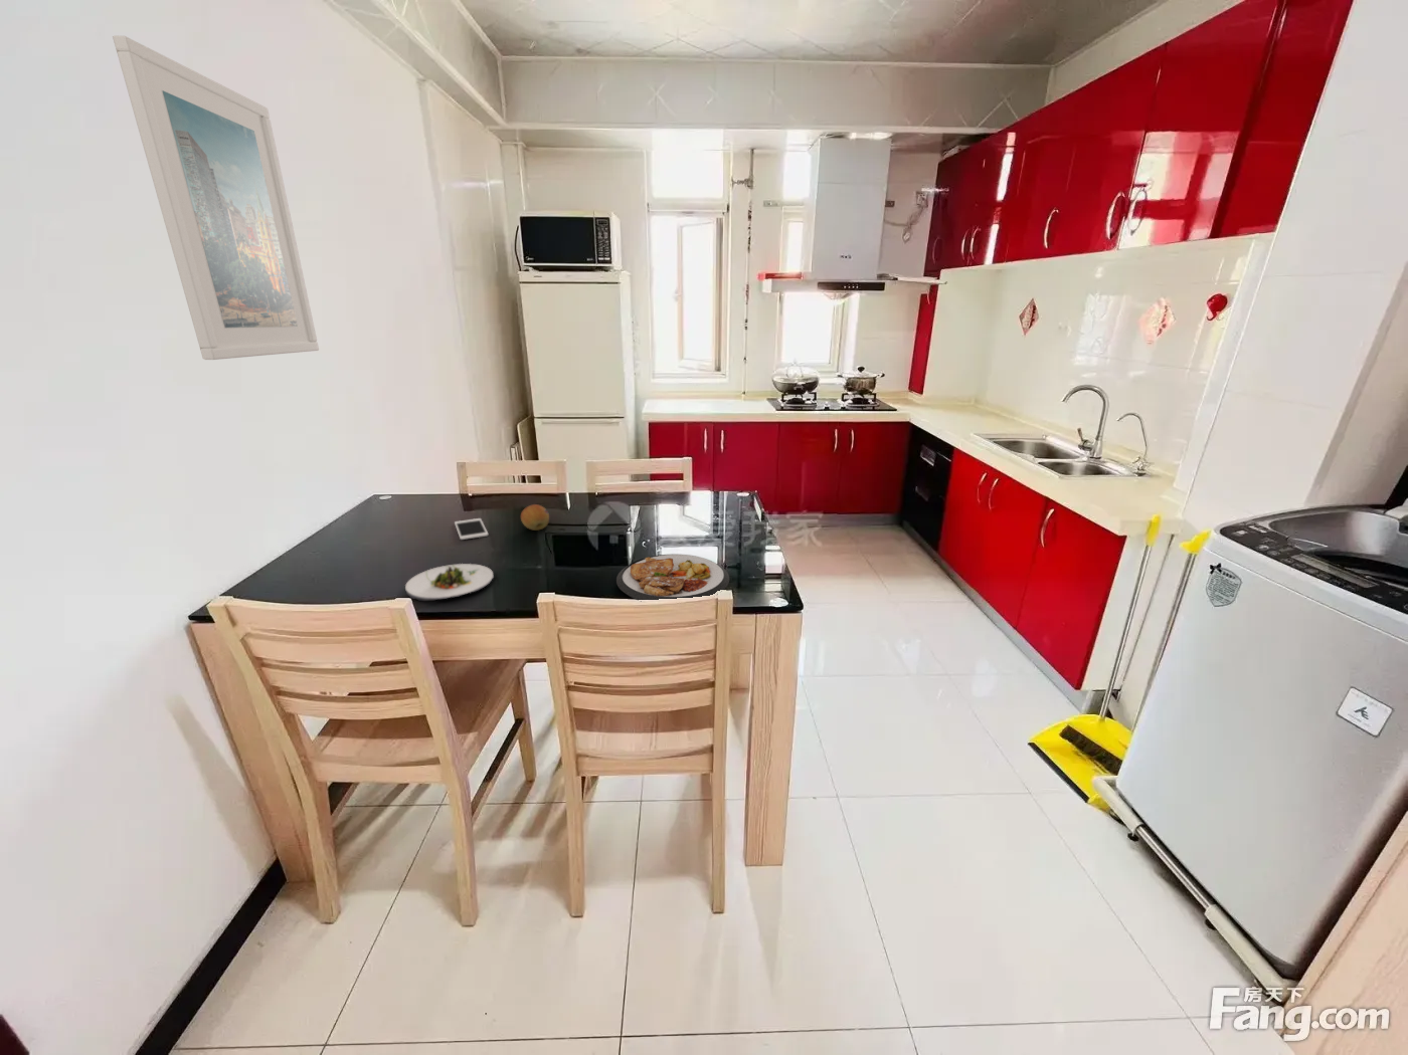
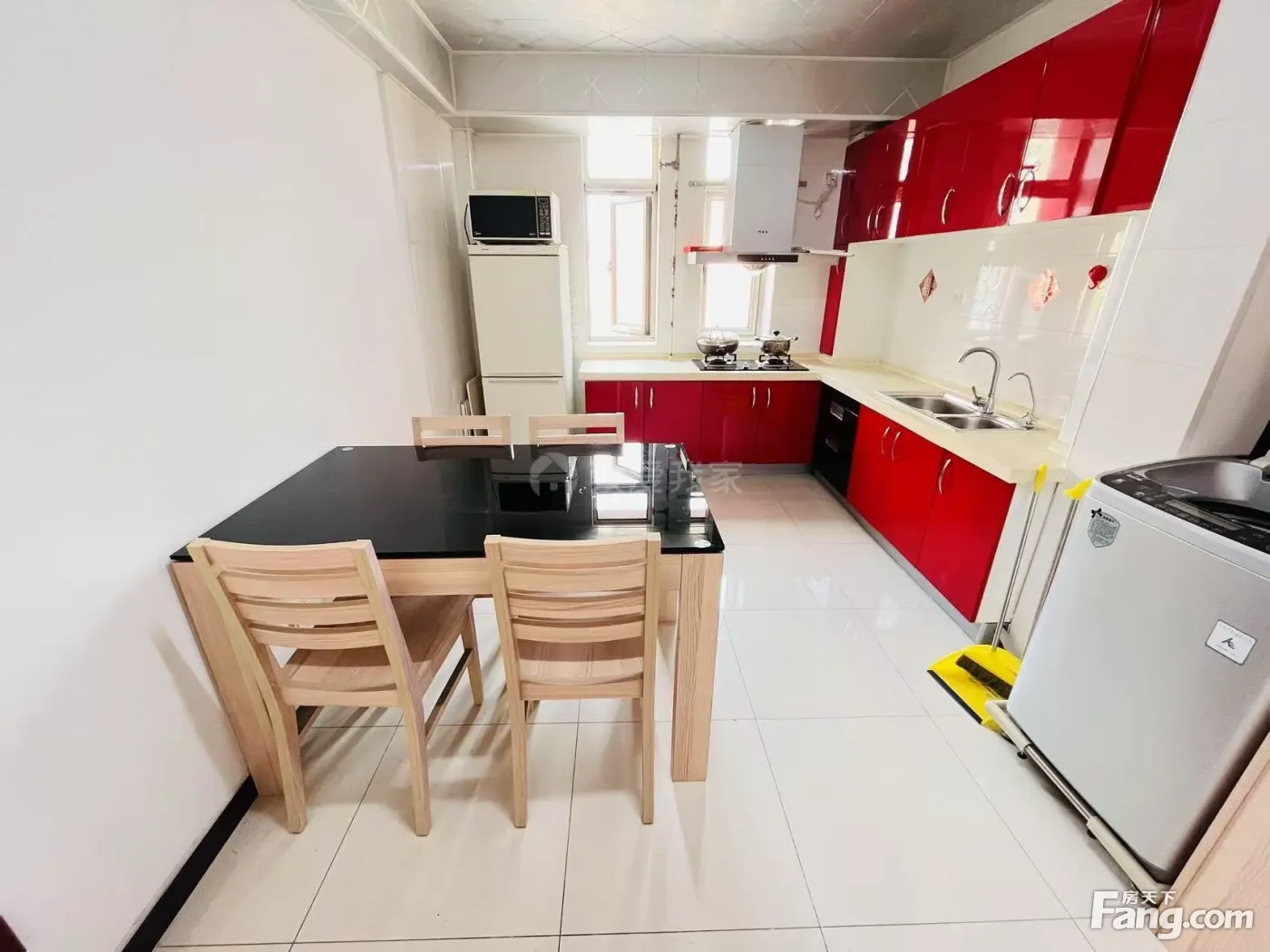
- cell phone [453,518,489,541]
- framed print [112,34,319,360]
- salad plate [405,563,494,602]
- fruit [520,503,550,532]
- plate [615,554,731,601]
